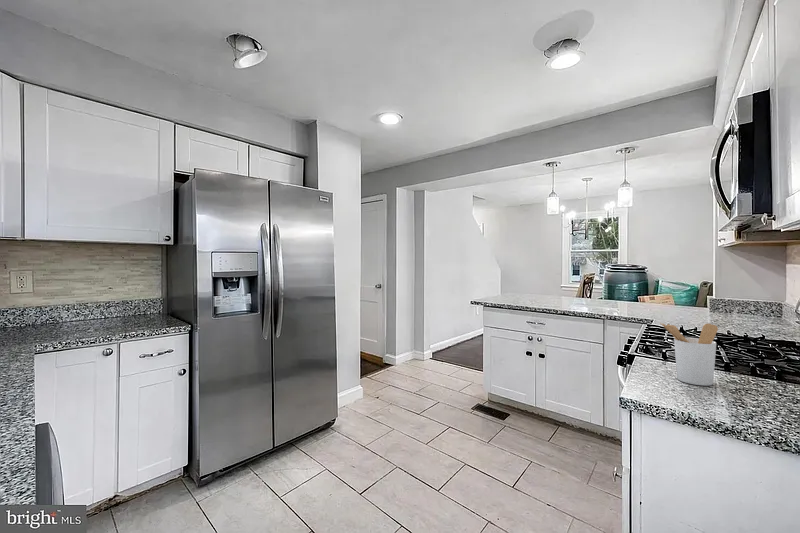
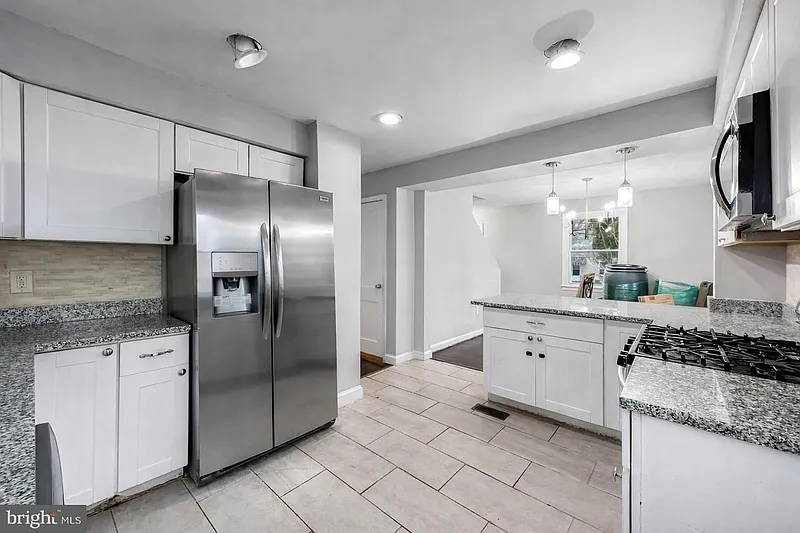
- utensil holder [659,322,719,387]
